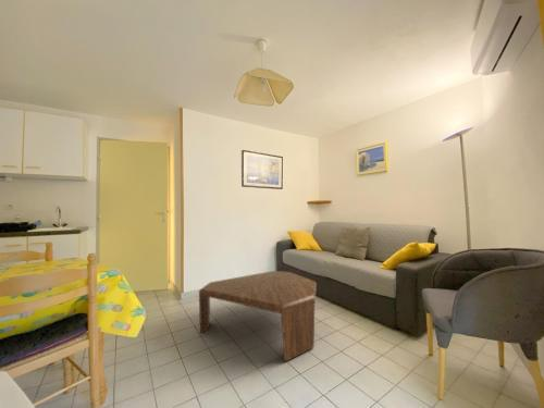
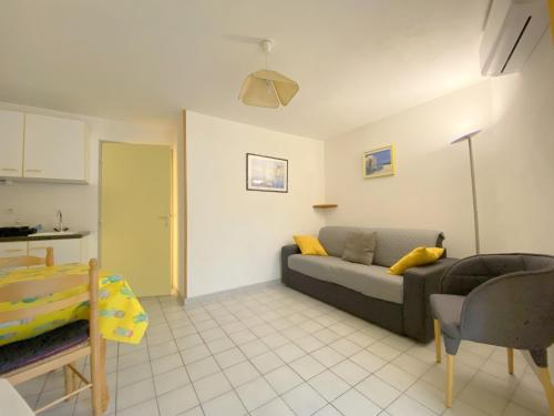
- coffee table [198,270,318,362]
